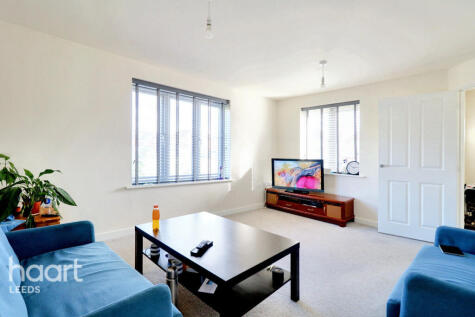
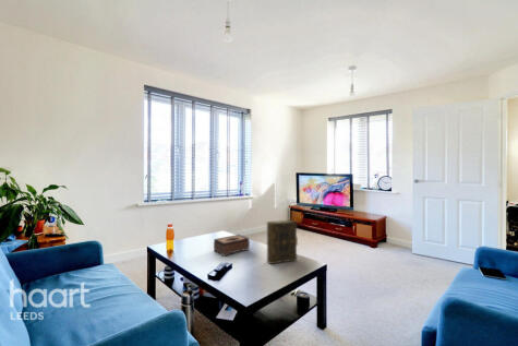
+ book [266,218,299,265]
+ tissue box [213,234,251,256]
